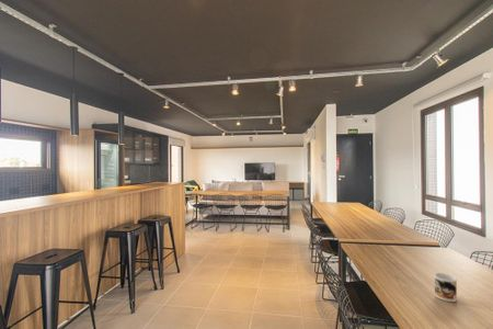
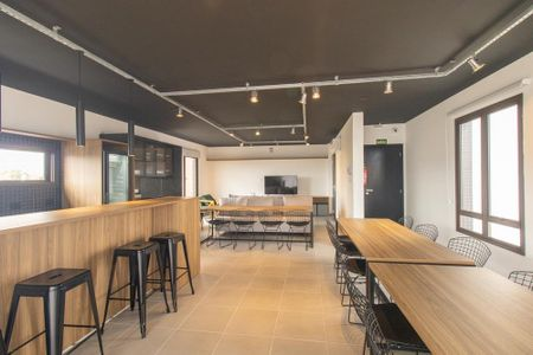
- mug [434,272,458,303]
